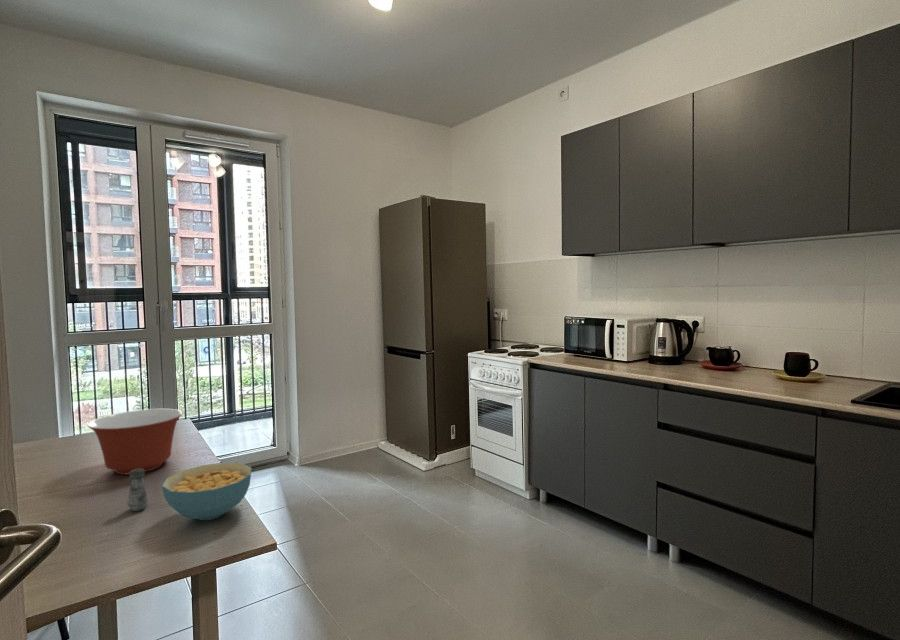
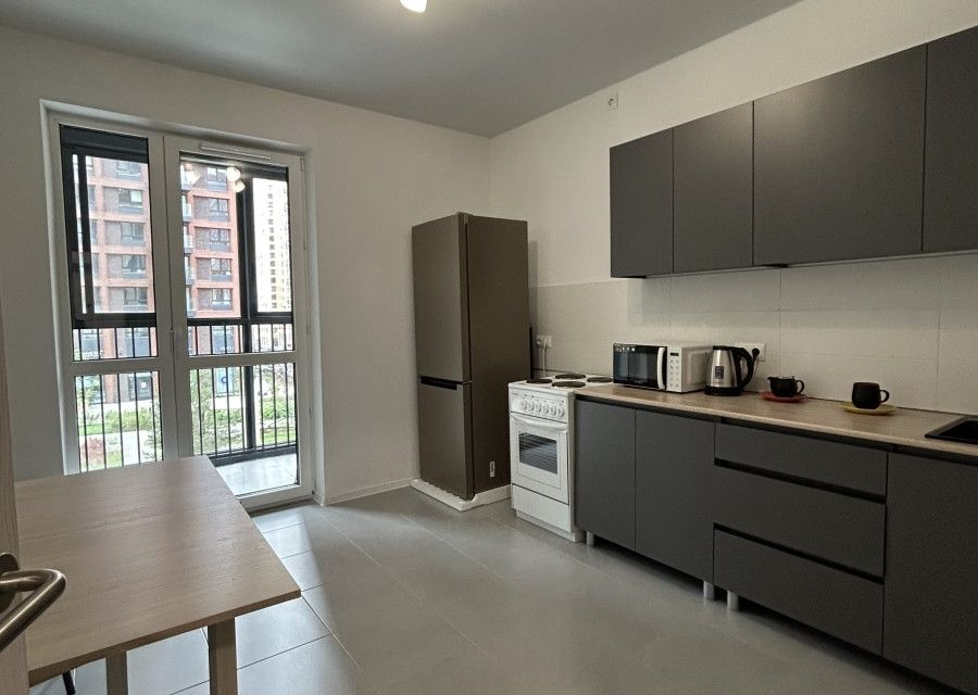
- mixing bowl [87,408,183,476]
- salt shaker [127,469,149,512]
- cereal bowl [161,461,253,521]
